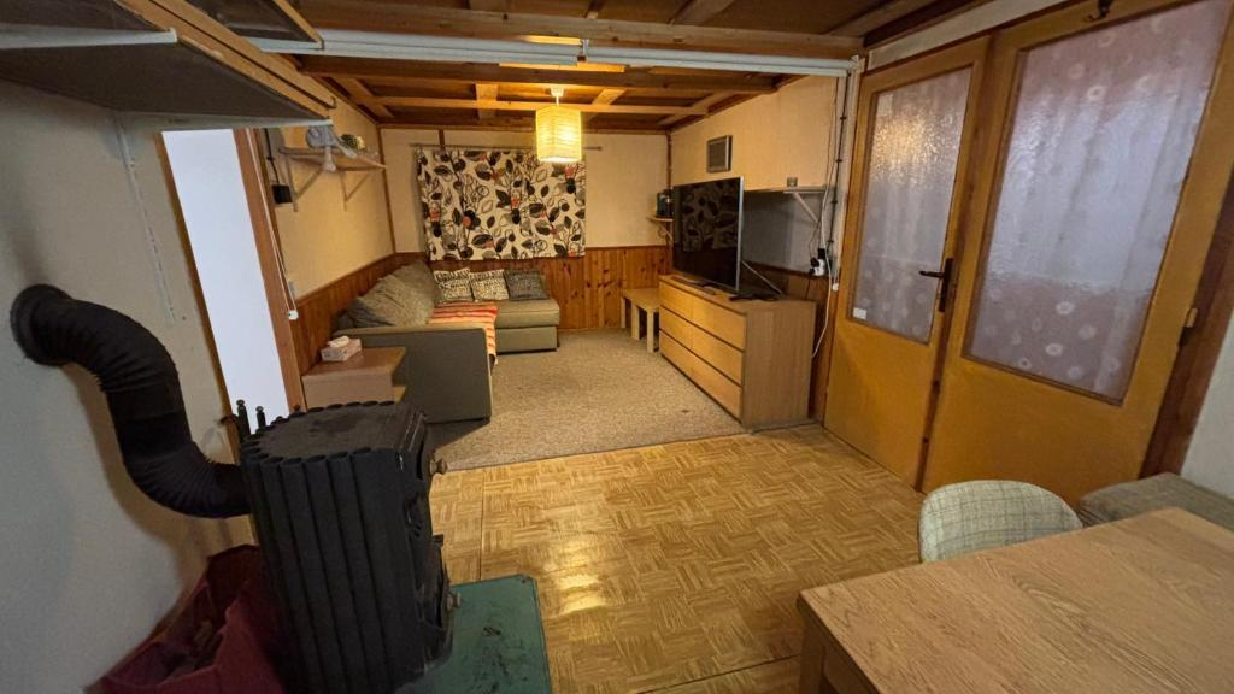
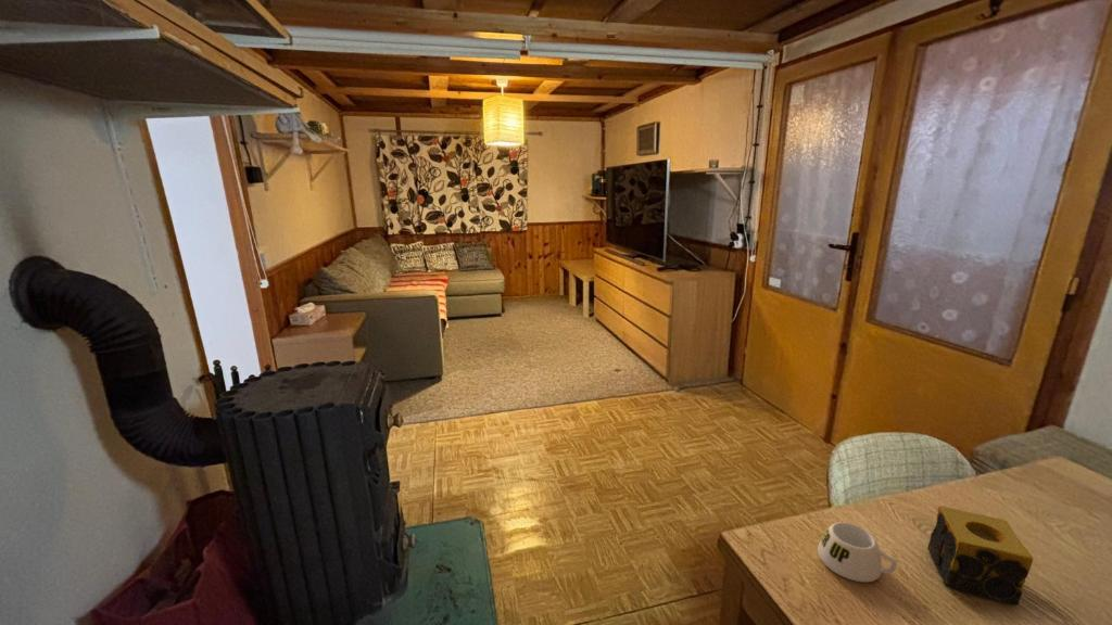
+ mug [817,521,898,584]
+ candle [926,505,1034,607]
